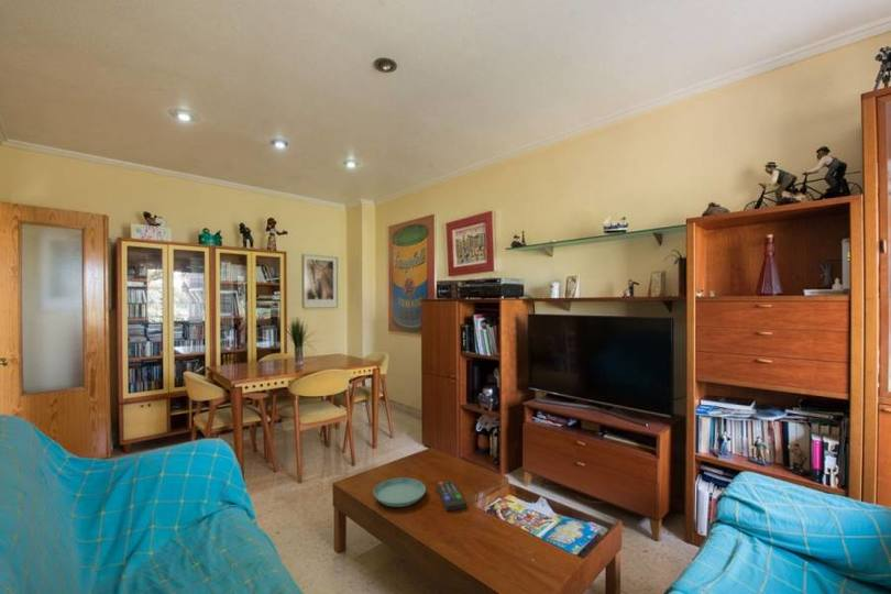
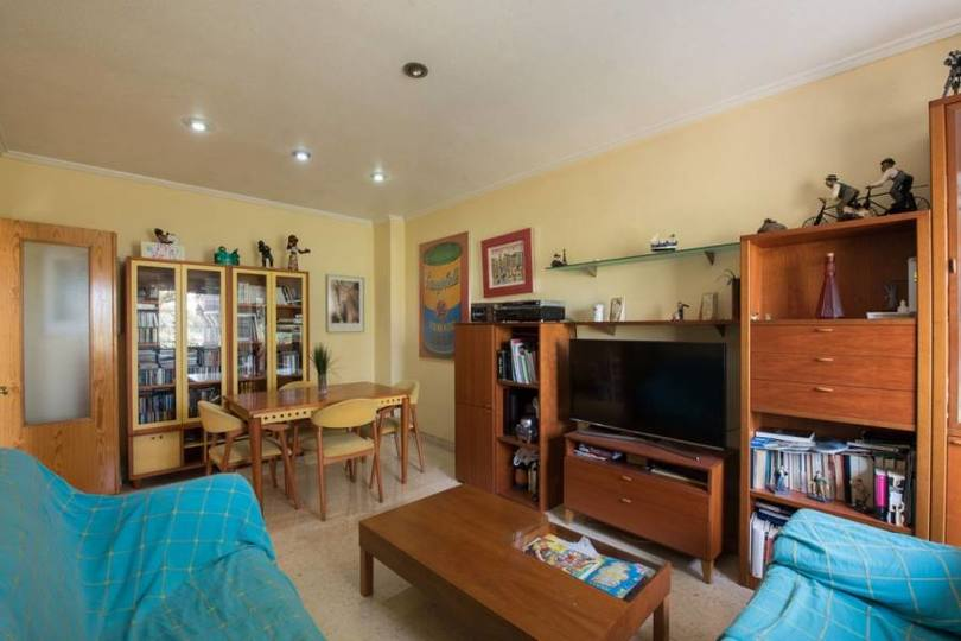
- saucer [373,476,427,508]
- remote control [436,480,466,512]
